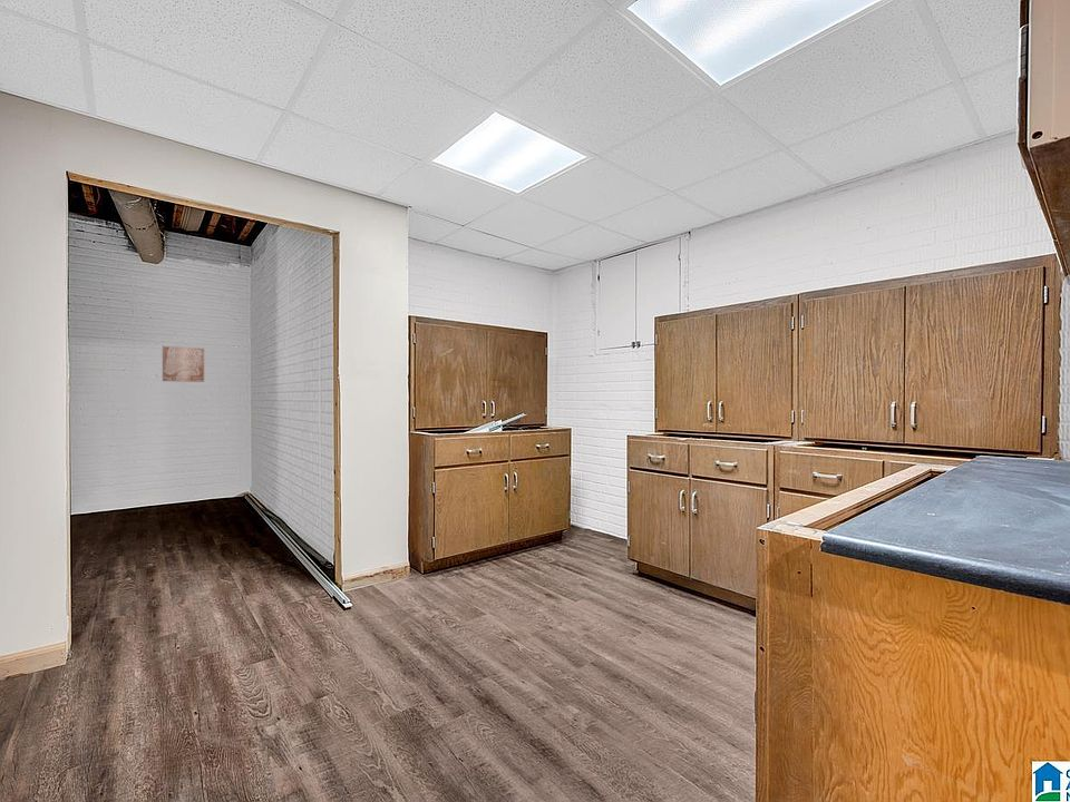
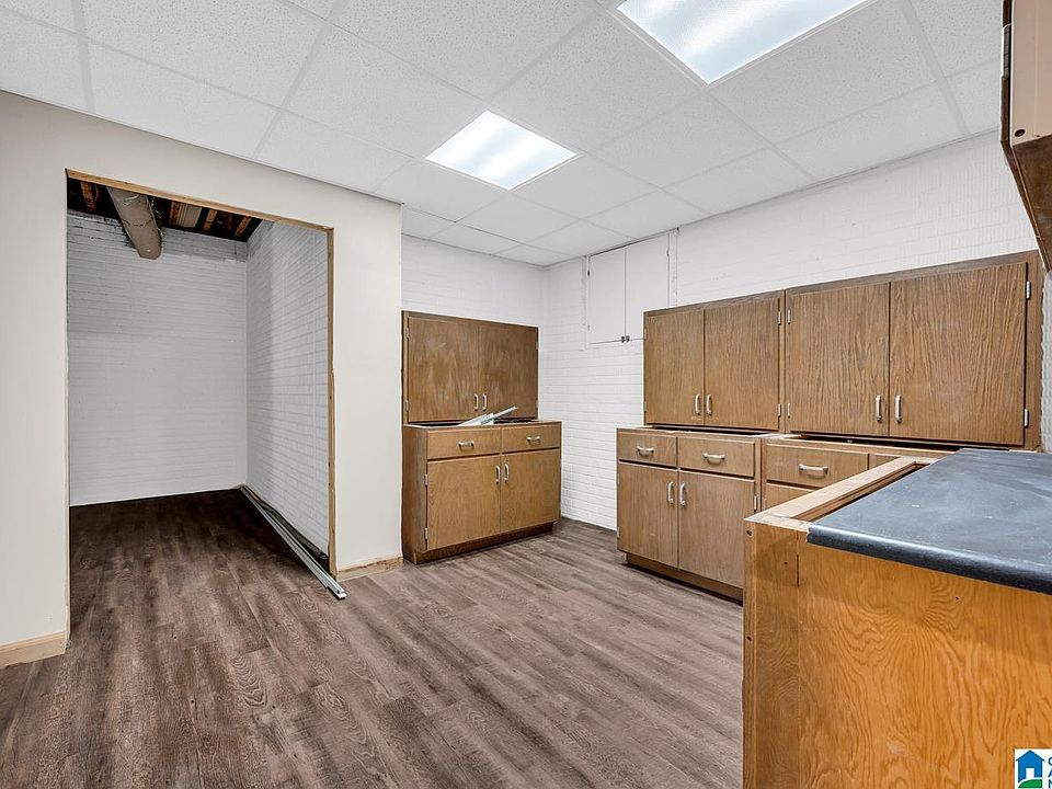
- wall art [162,345,205,383]
